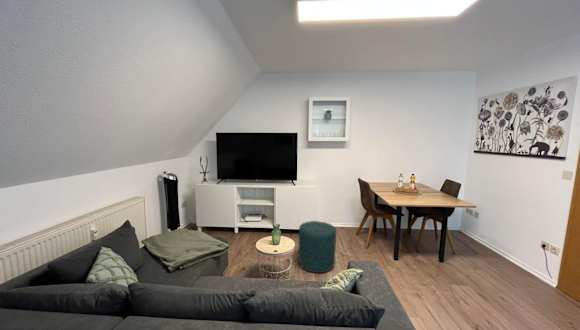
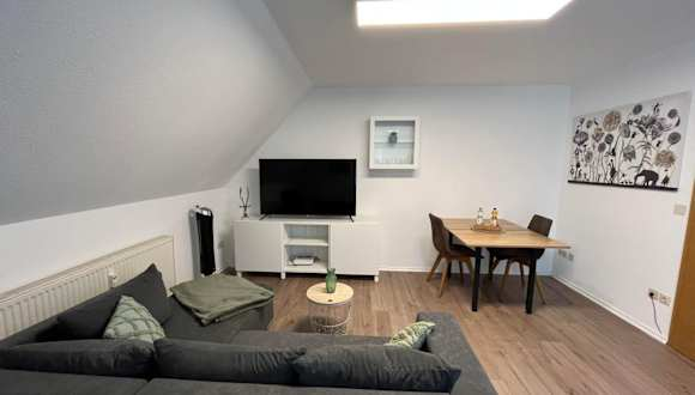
- ottoman [297,220,337,274]
